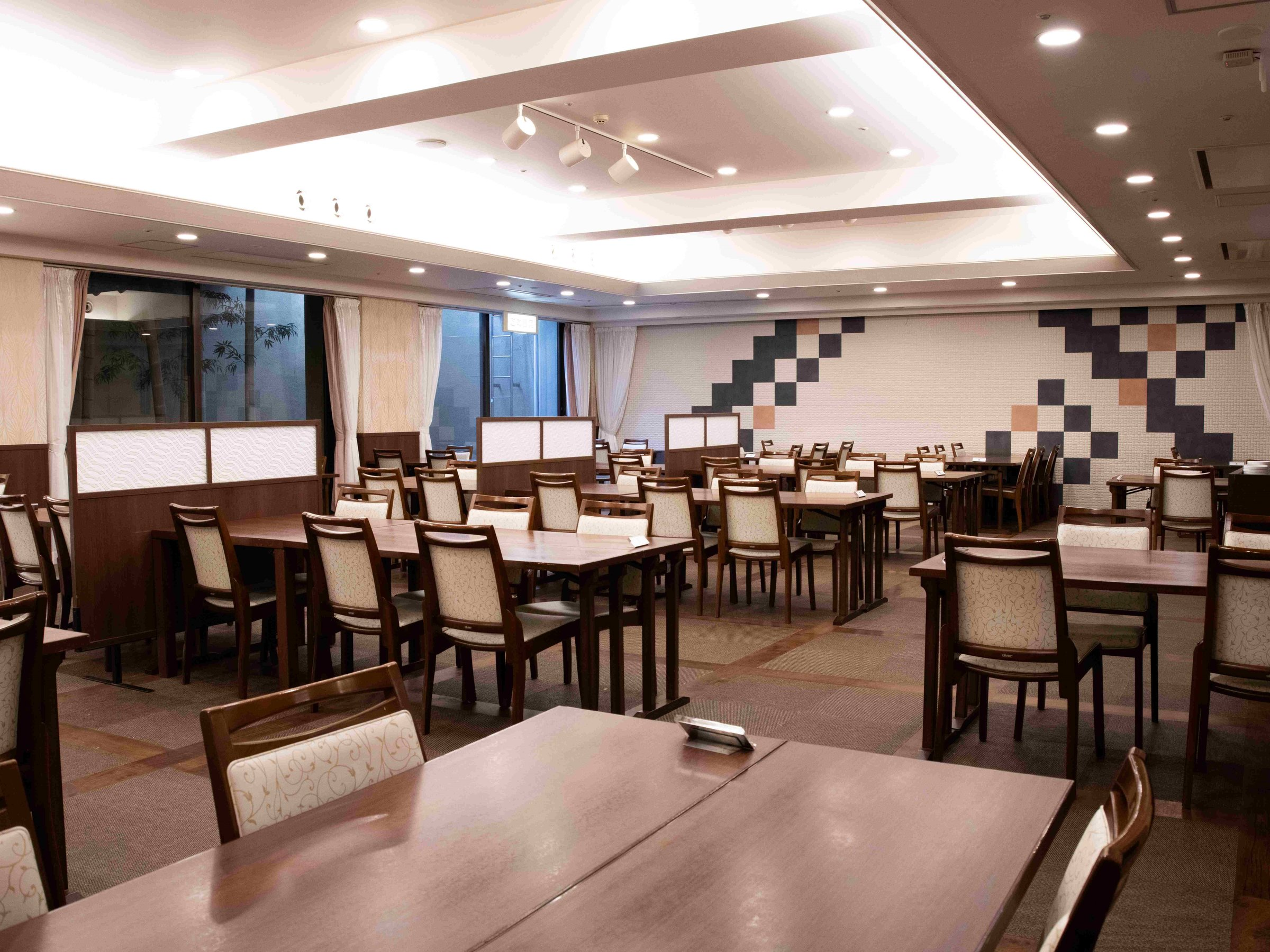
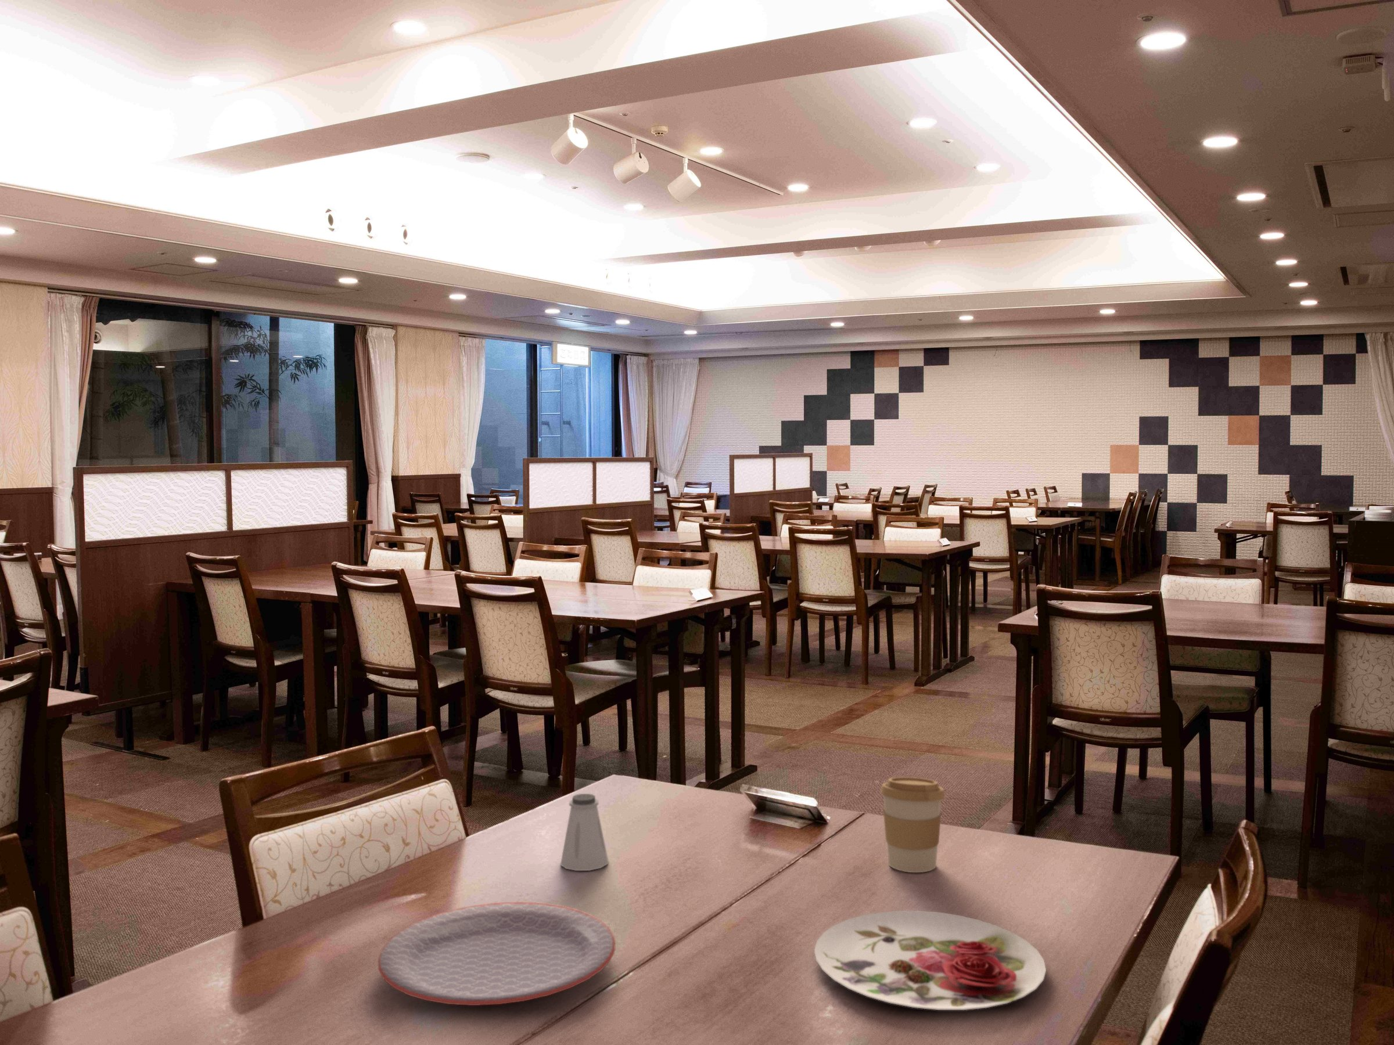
+ plate [378,901,616,1007]
+ coffee cup [880,777,945,873]
+ plate [813,910,1047,1011]
+ saltshaker [560,793,609,872]
